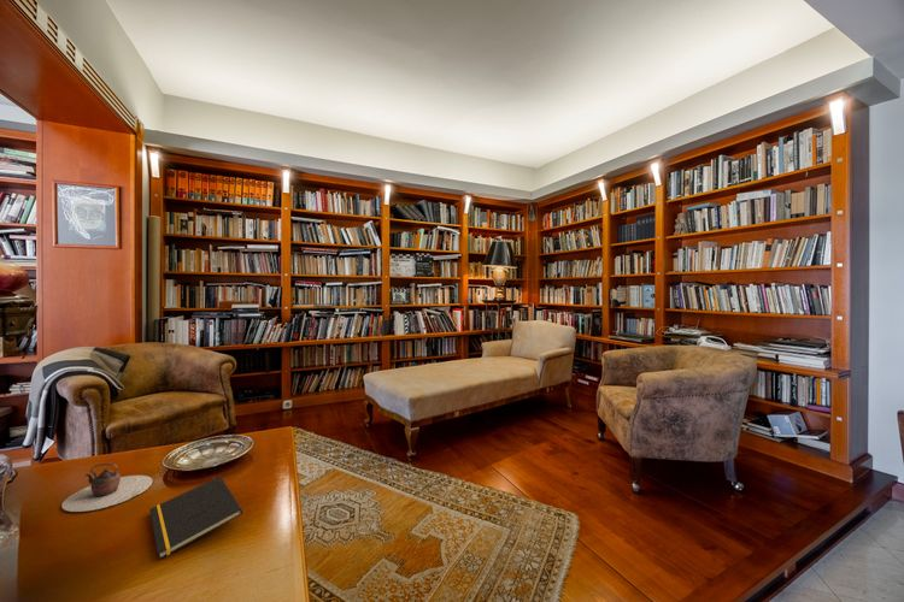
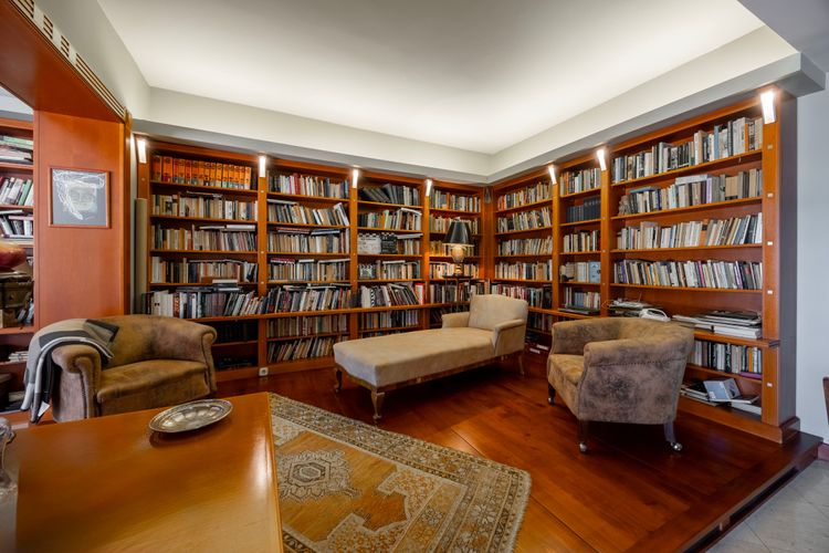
- teapot [60,462,154,513]
- notepad [148,476,243,560]
